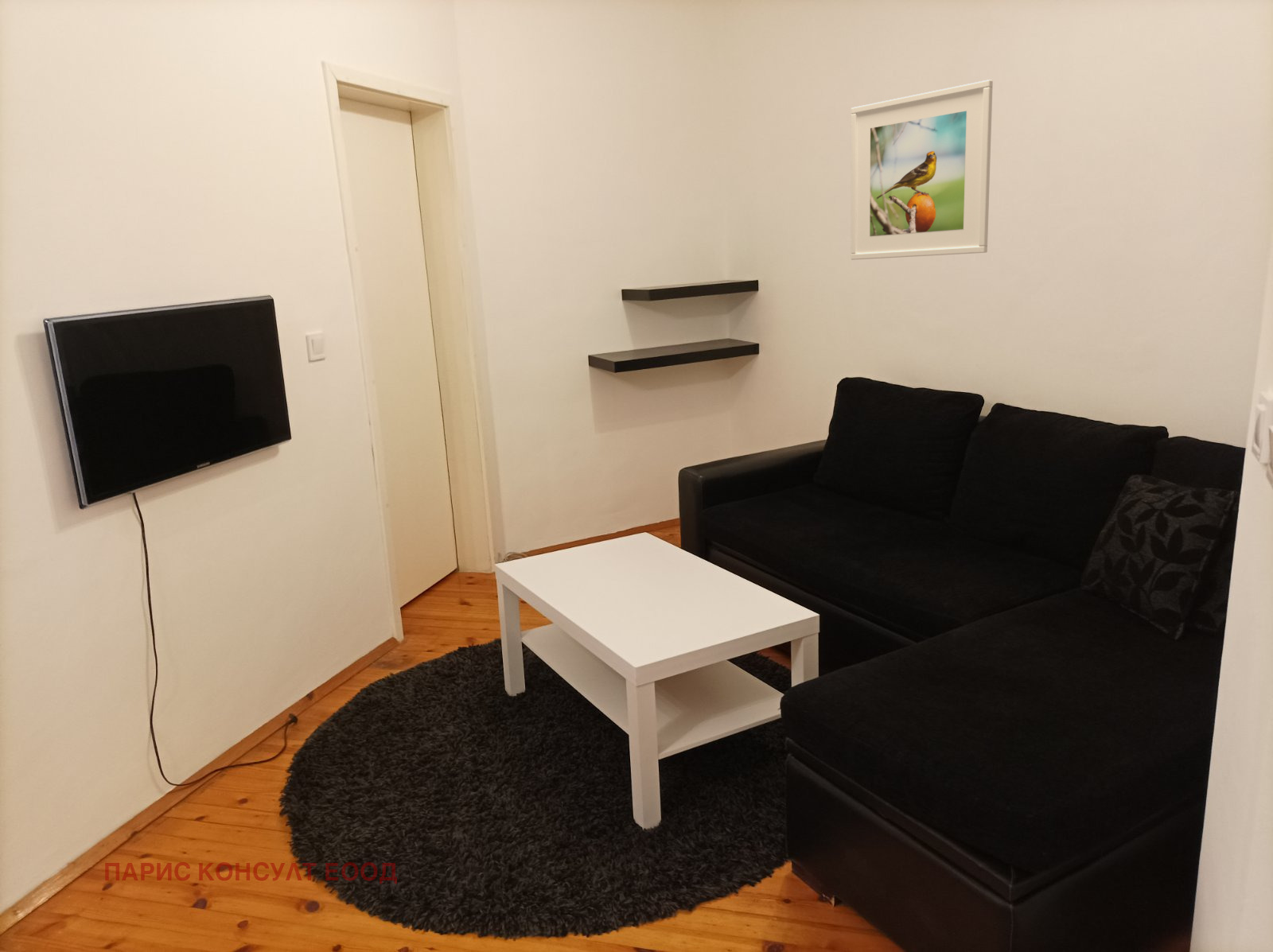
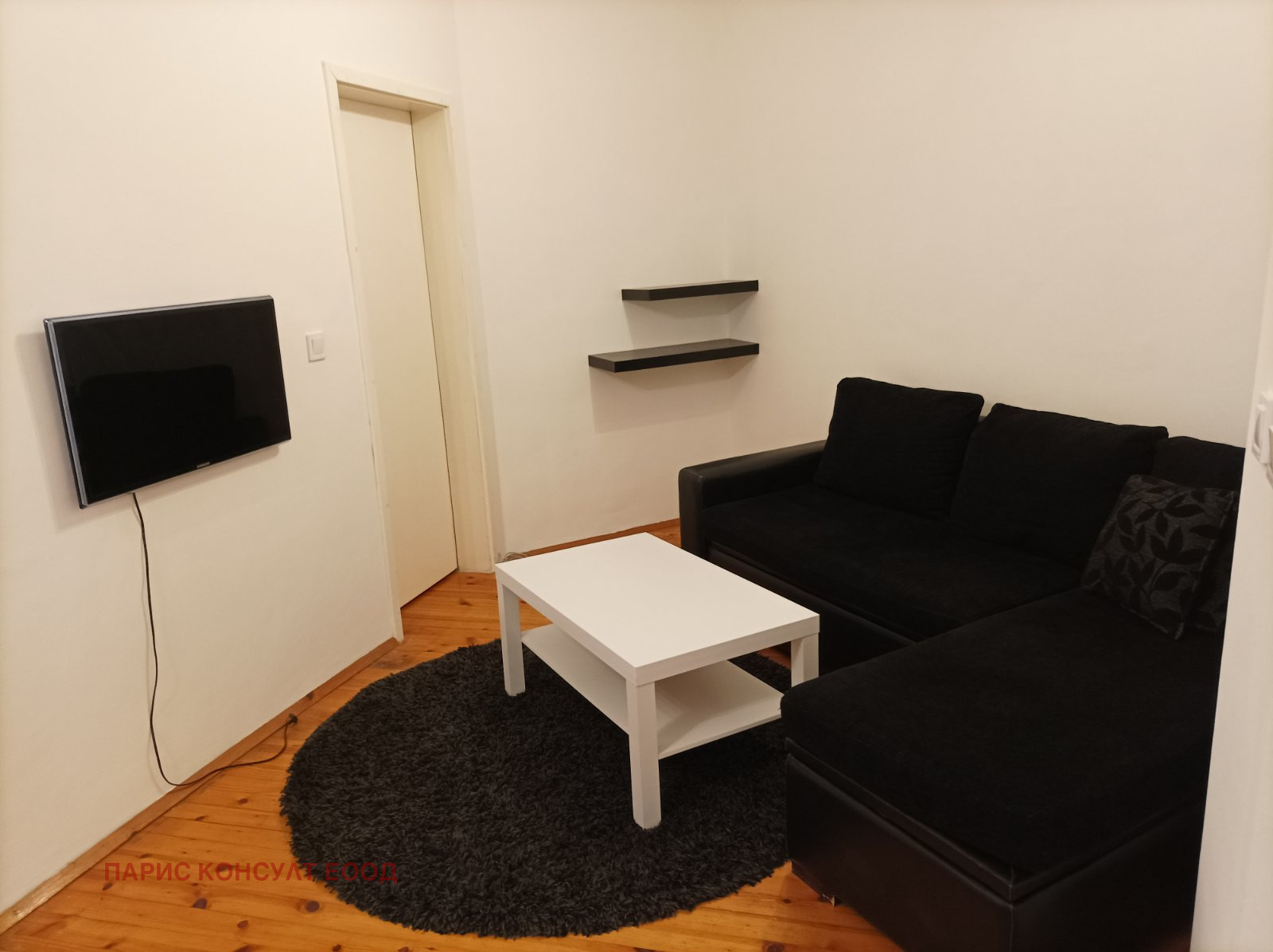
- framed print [851,79,994,261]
